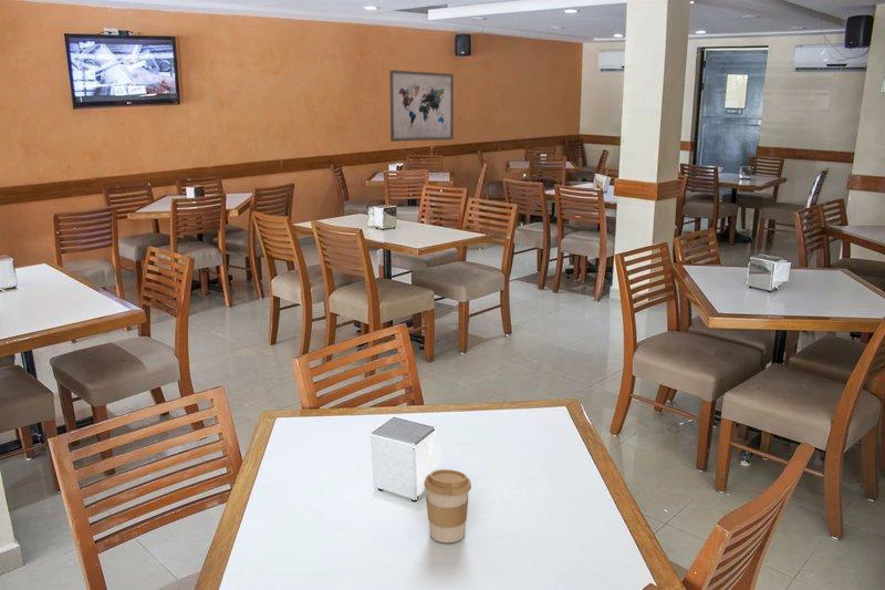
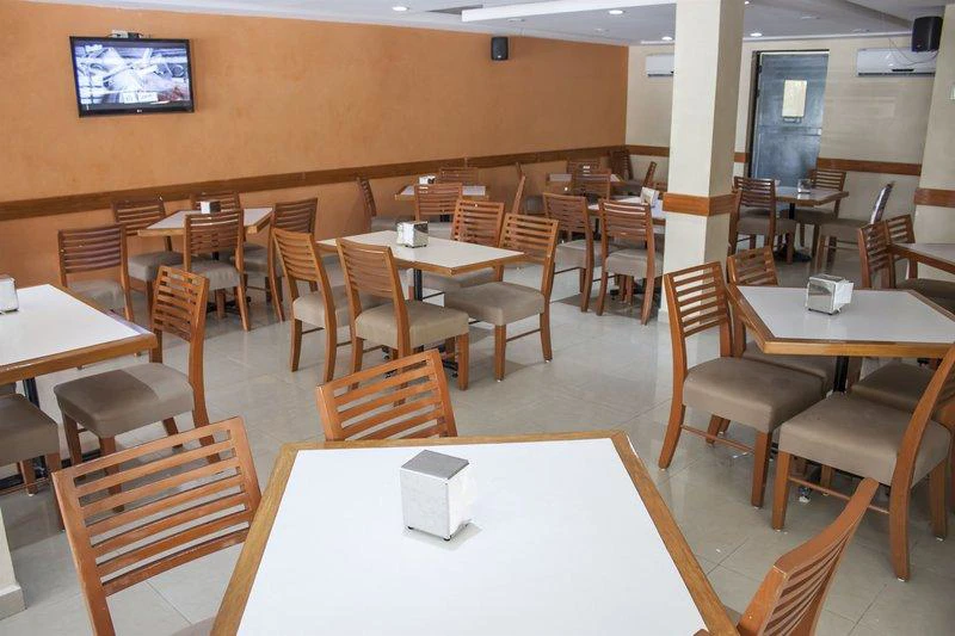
- coffee cup [423,468,472,544]
- wall art [388,69,455,143]
